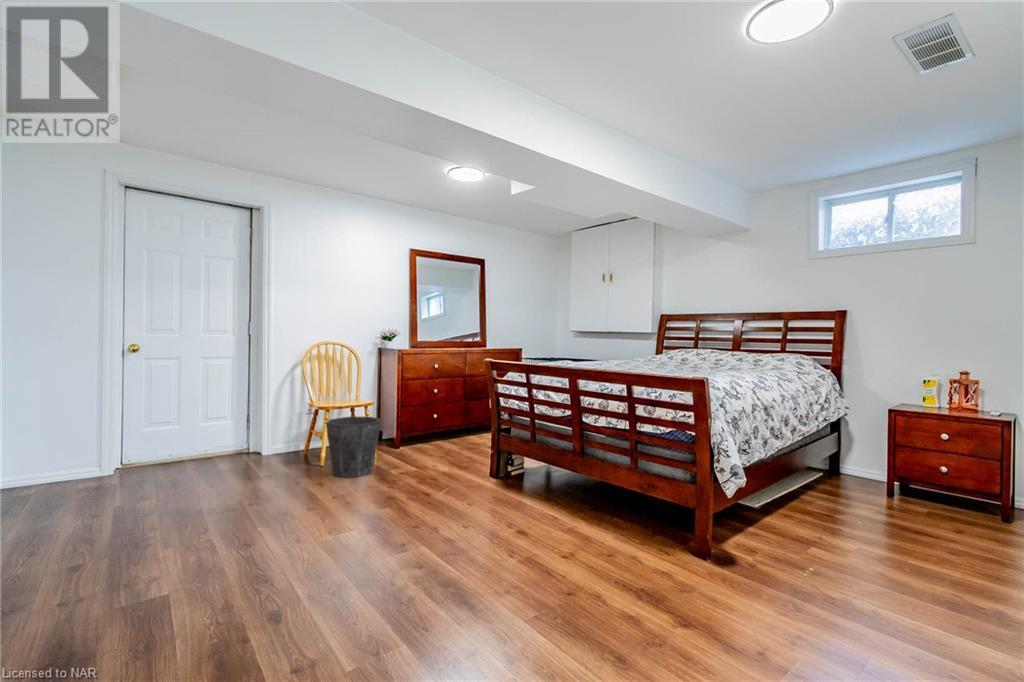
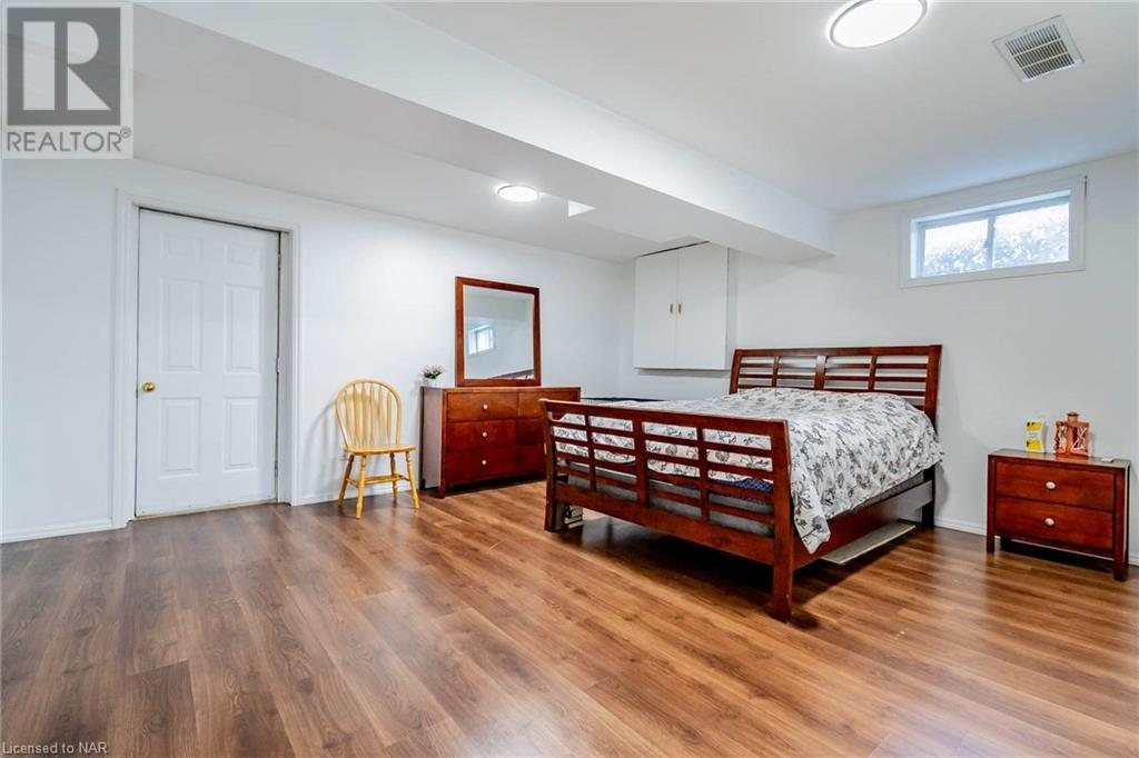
- waste bin [325,415,382,478]
